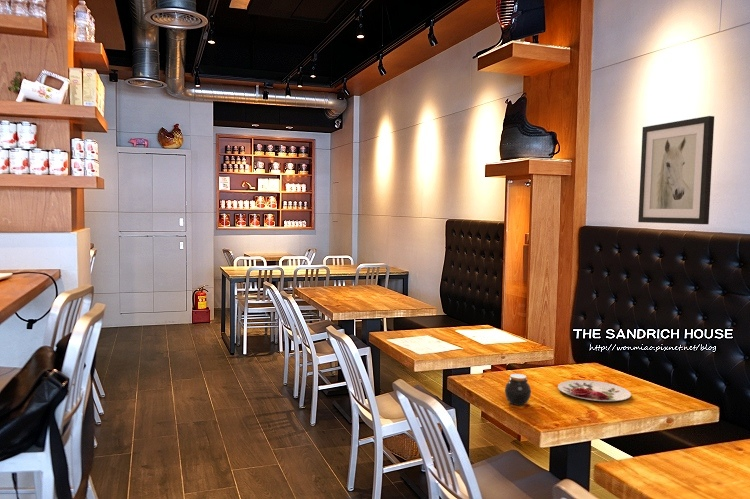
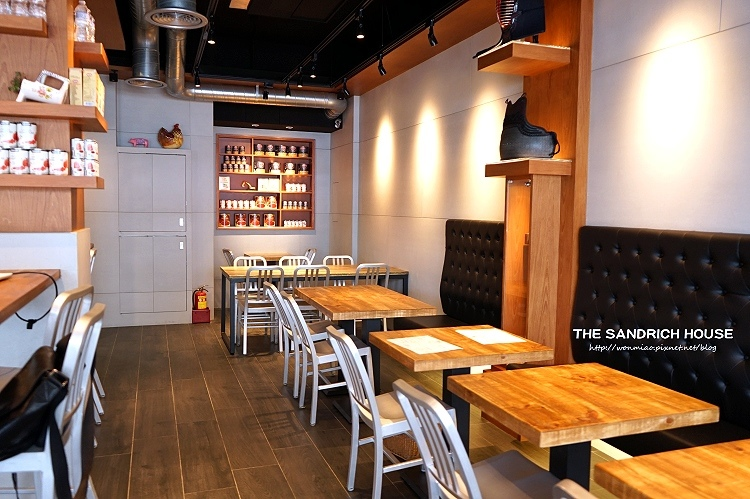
- jar [504,373,532,406]
- wall art [637,115,715,225]
- plate [557,379,632,402]
